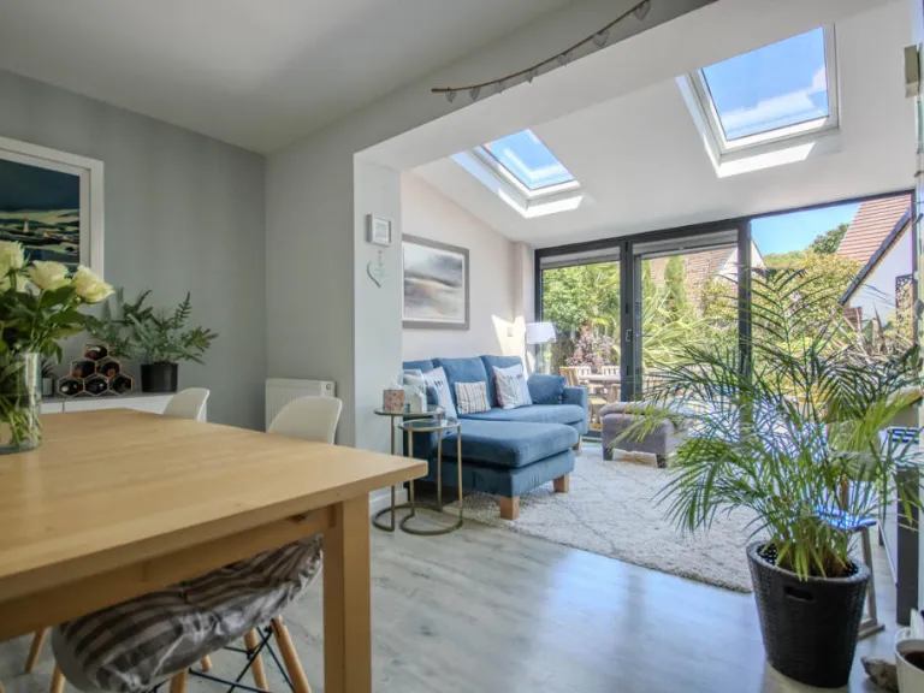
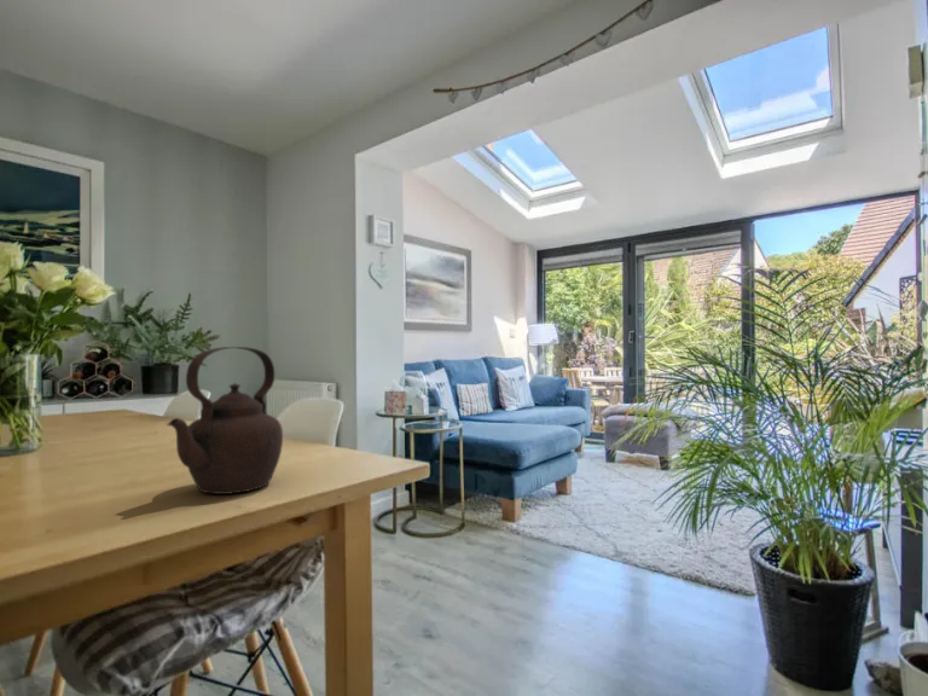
+ teapot [166,346,284,495]
